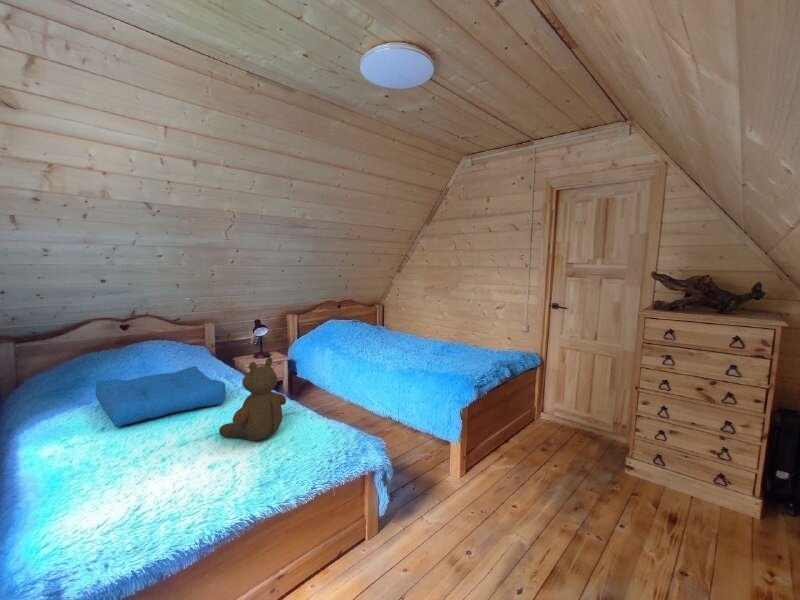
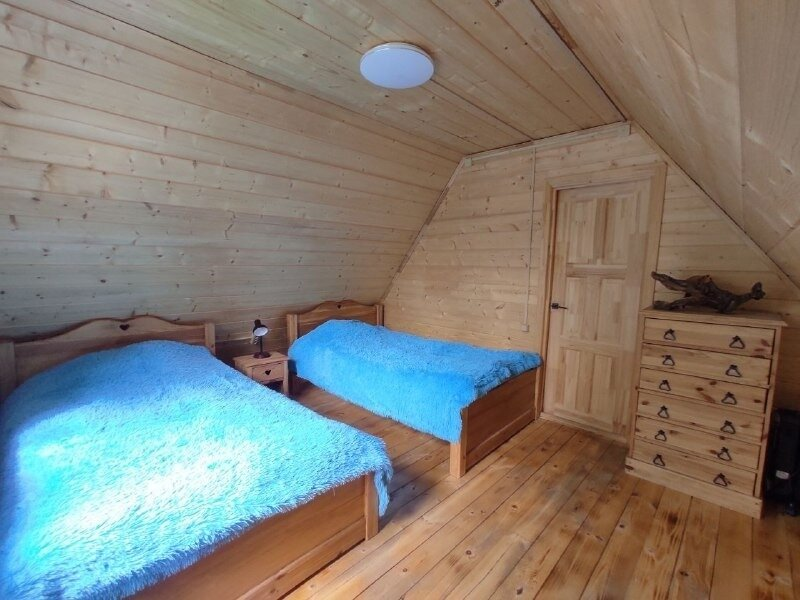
- teddy bear [218,356,287,442]
- seat cushion [95,365,227,428]
